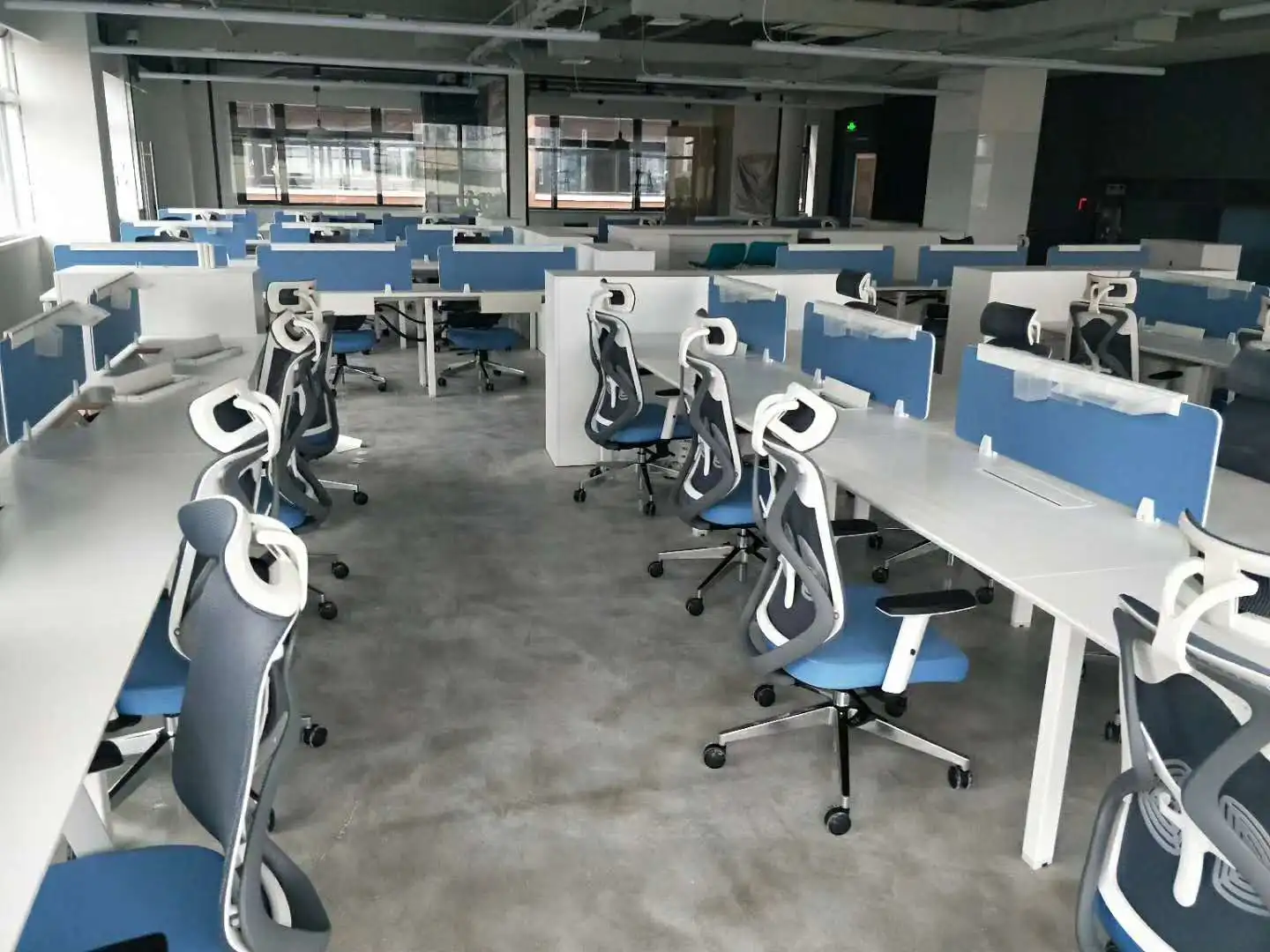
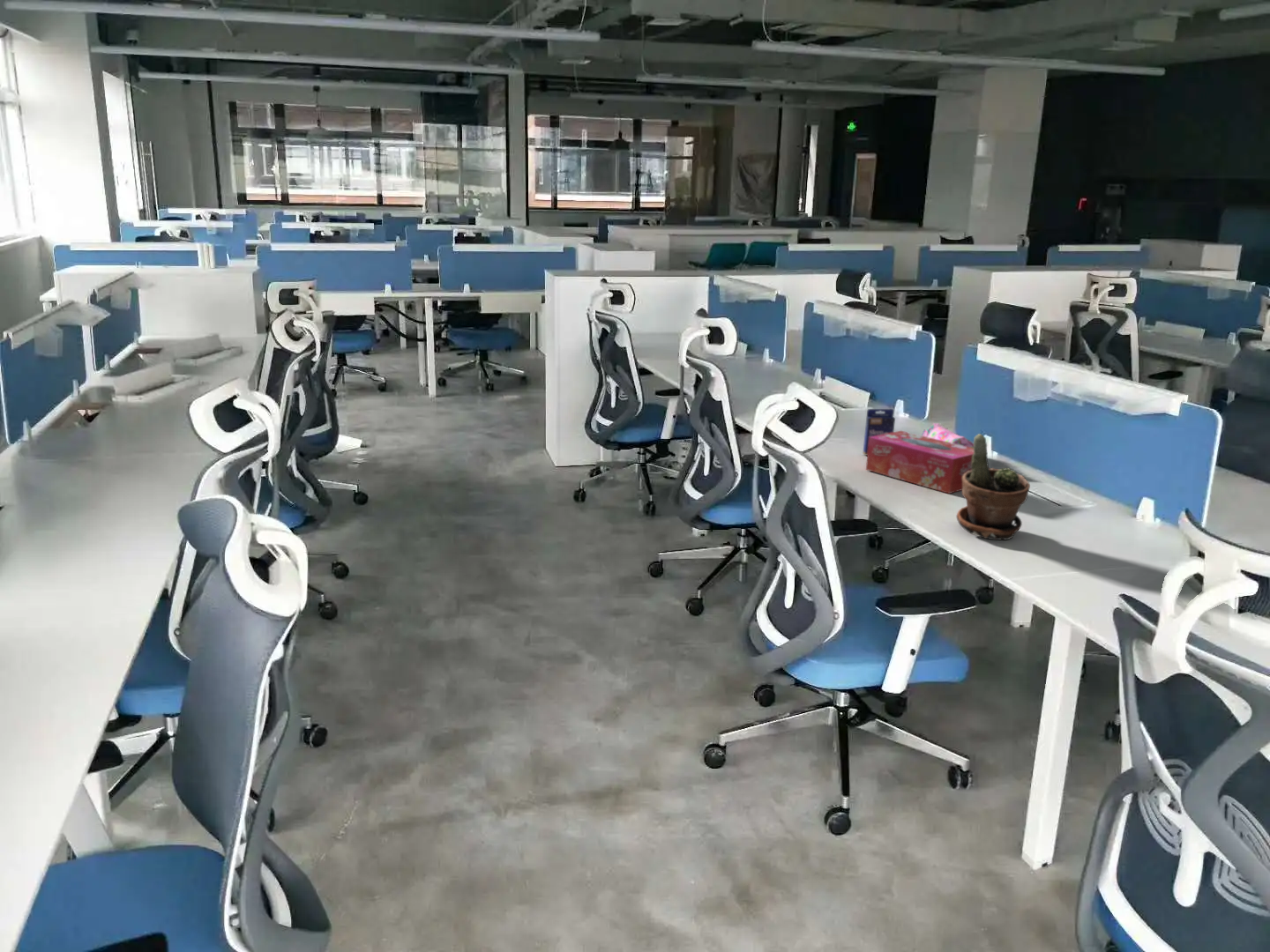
+ tissue box [865,430,974,495]
+ small box [862,408,896,456]
+ potted plant [955,433,1031,540]
+ pencil case [921,422,974,449]
